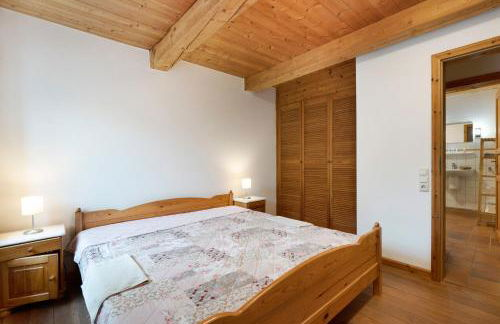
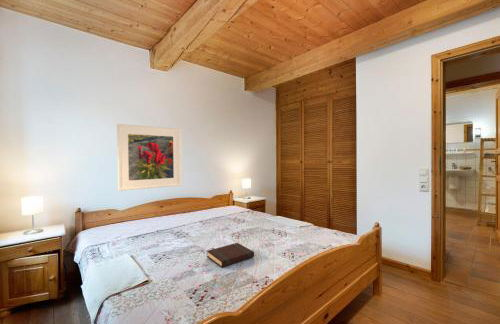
+ book [206,242,255,268]
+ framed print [116,123,183,192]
